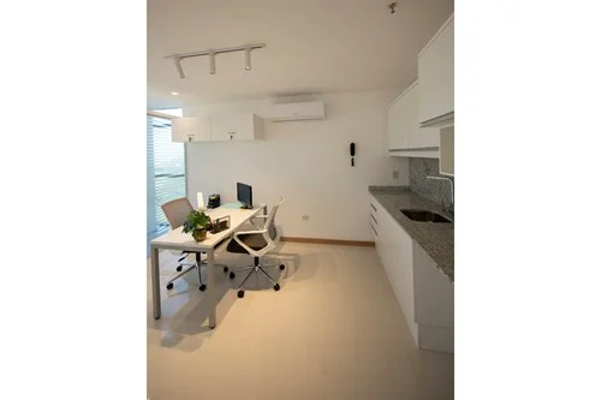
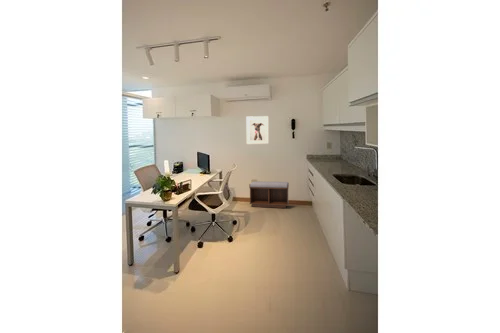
+ bench [248,180,290,209]
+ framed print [245,115,270,145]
